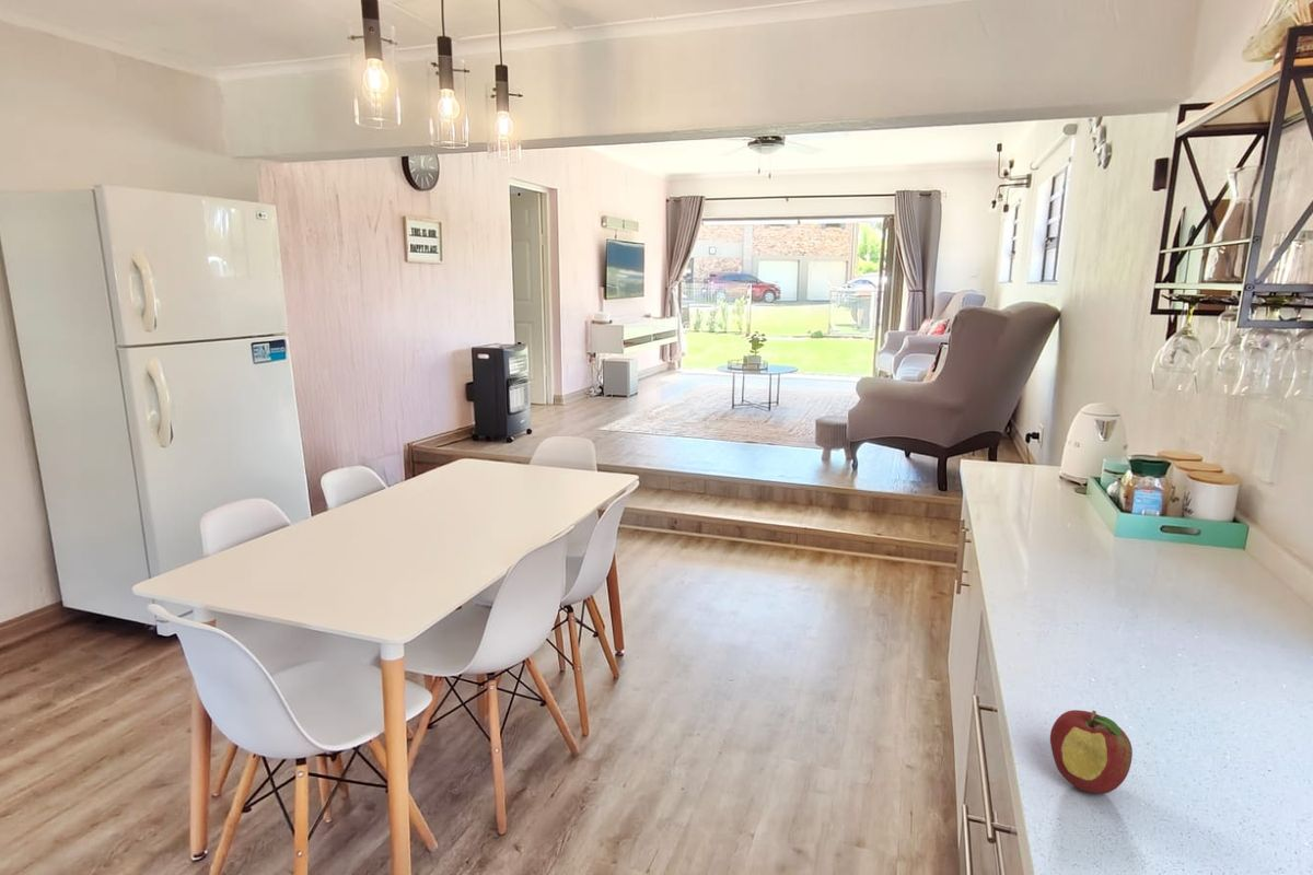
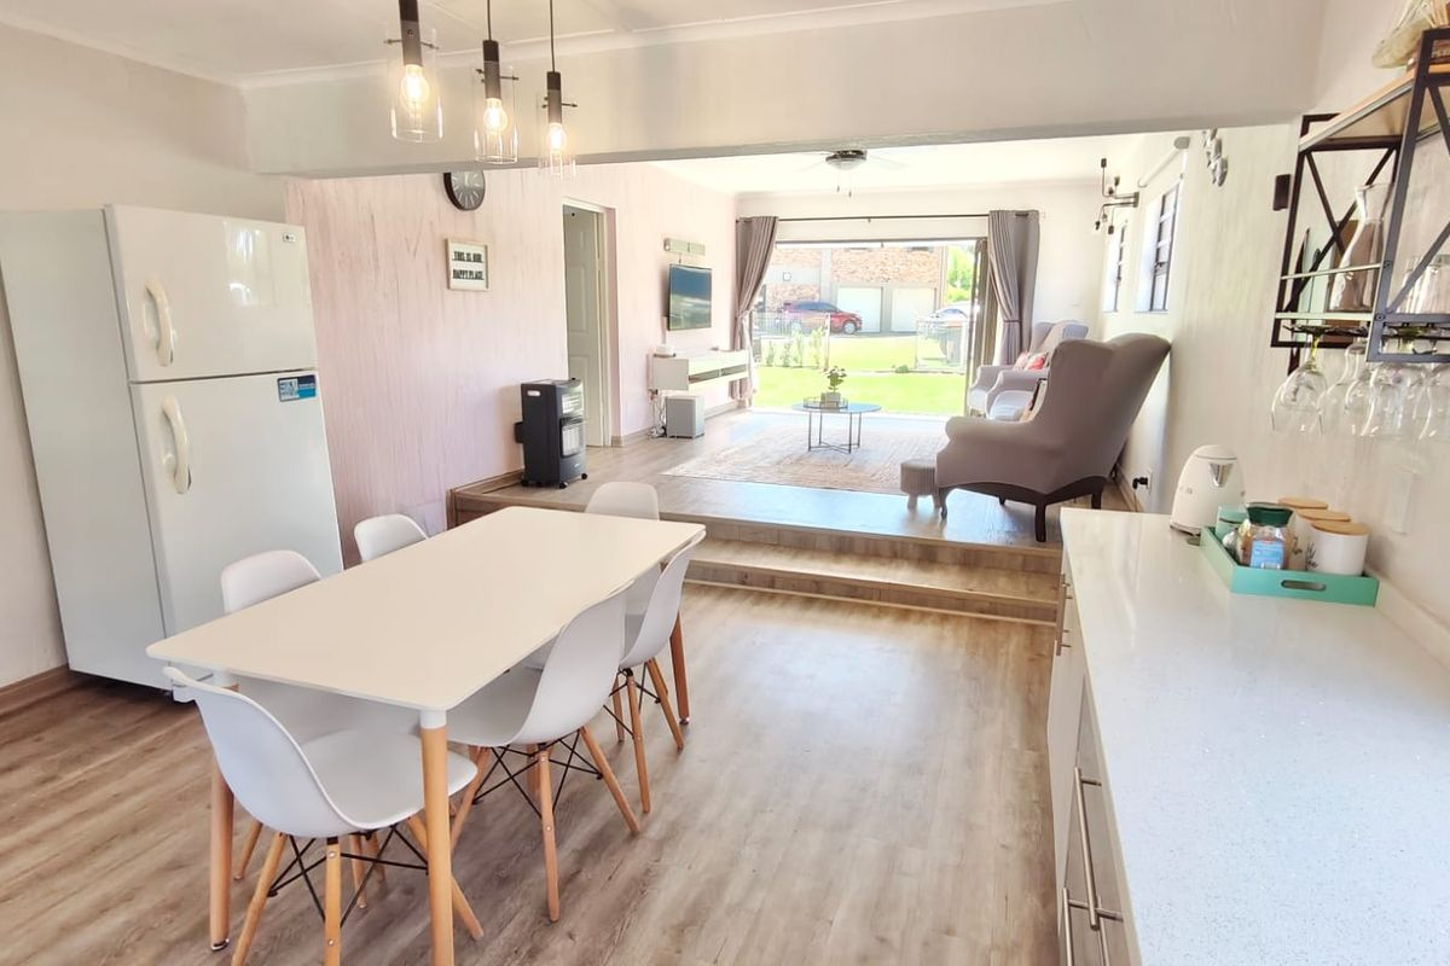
- apple [1049,709,1134,795]
